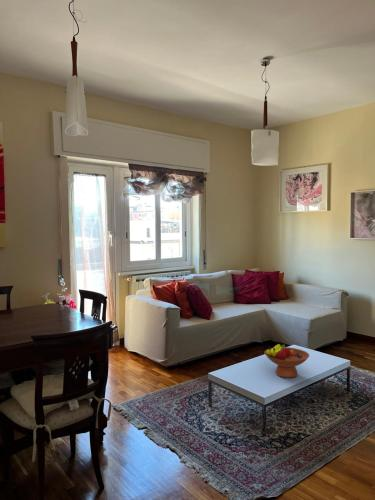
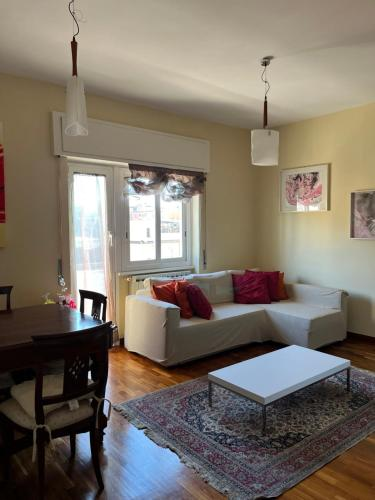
- fruit bowl [263,343,310,379]
